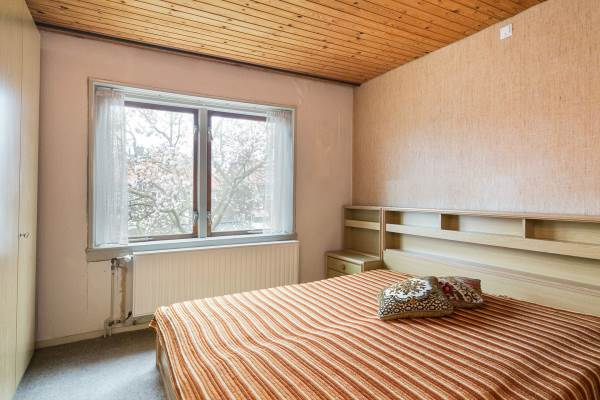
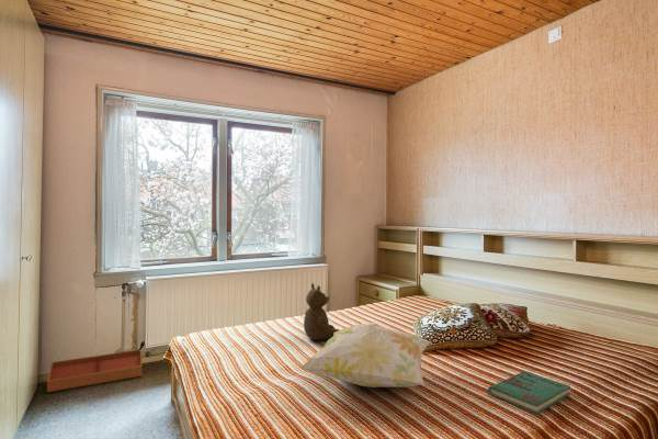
+ decorative pillow [298,322,432,389]
+ storage bin [46,348,144,393]
+ teddy bear [303,282,340,341]
+ book [487,370,571,415]
